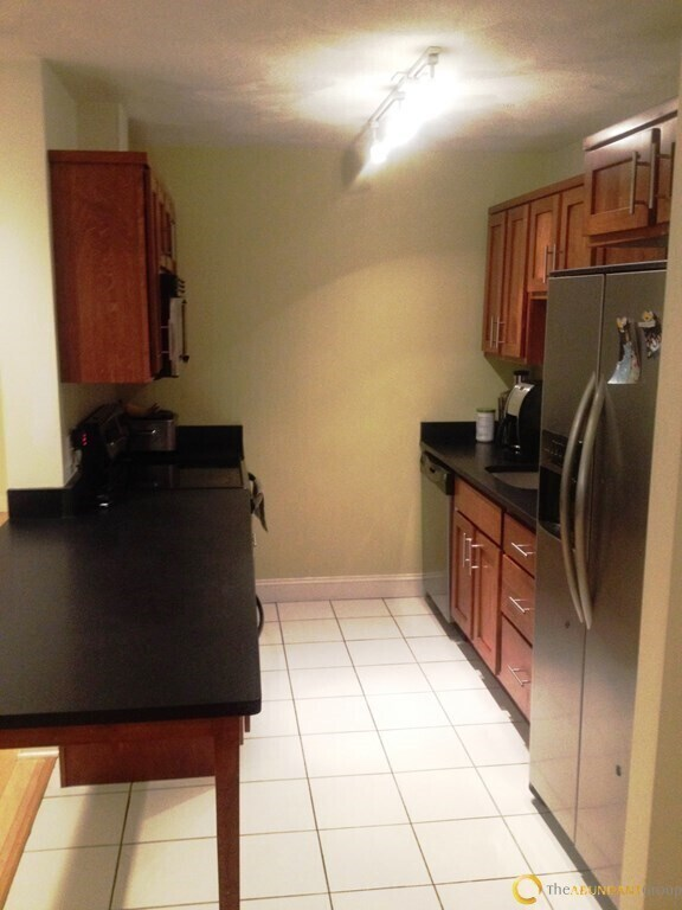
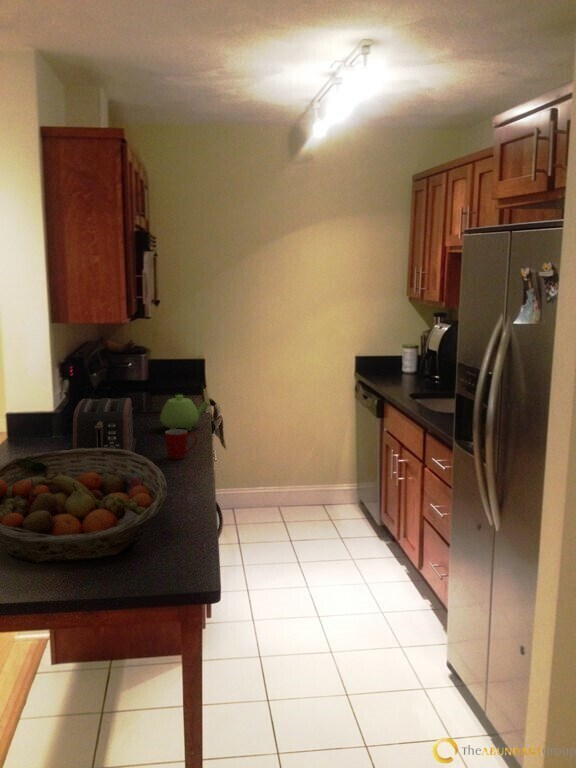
+ fruit basket [0,448,168,564]
+ teapot [159,394,211,432]
+ mug [164,428,198,460]
+ toaster [72,397,137,468]
